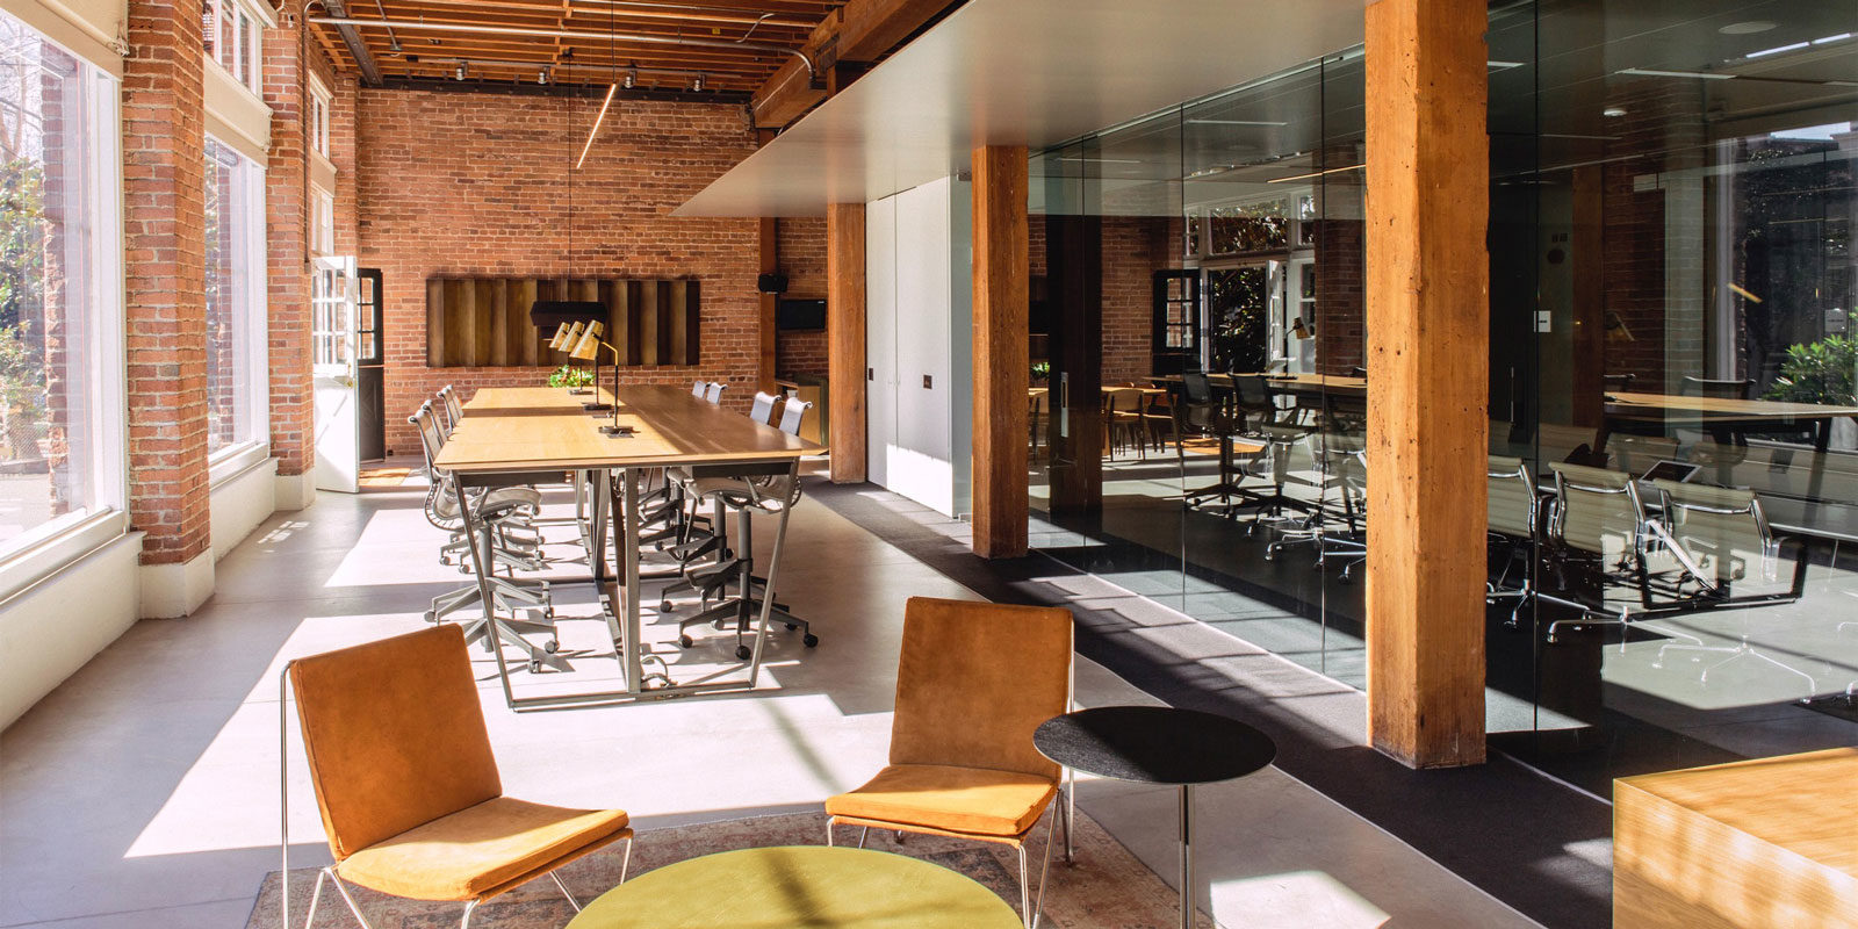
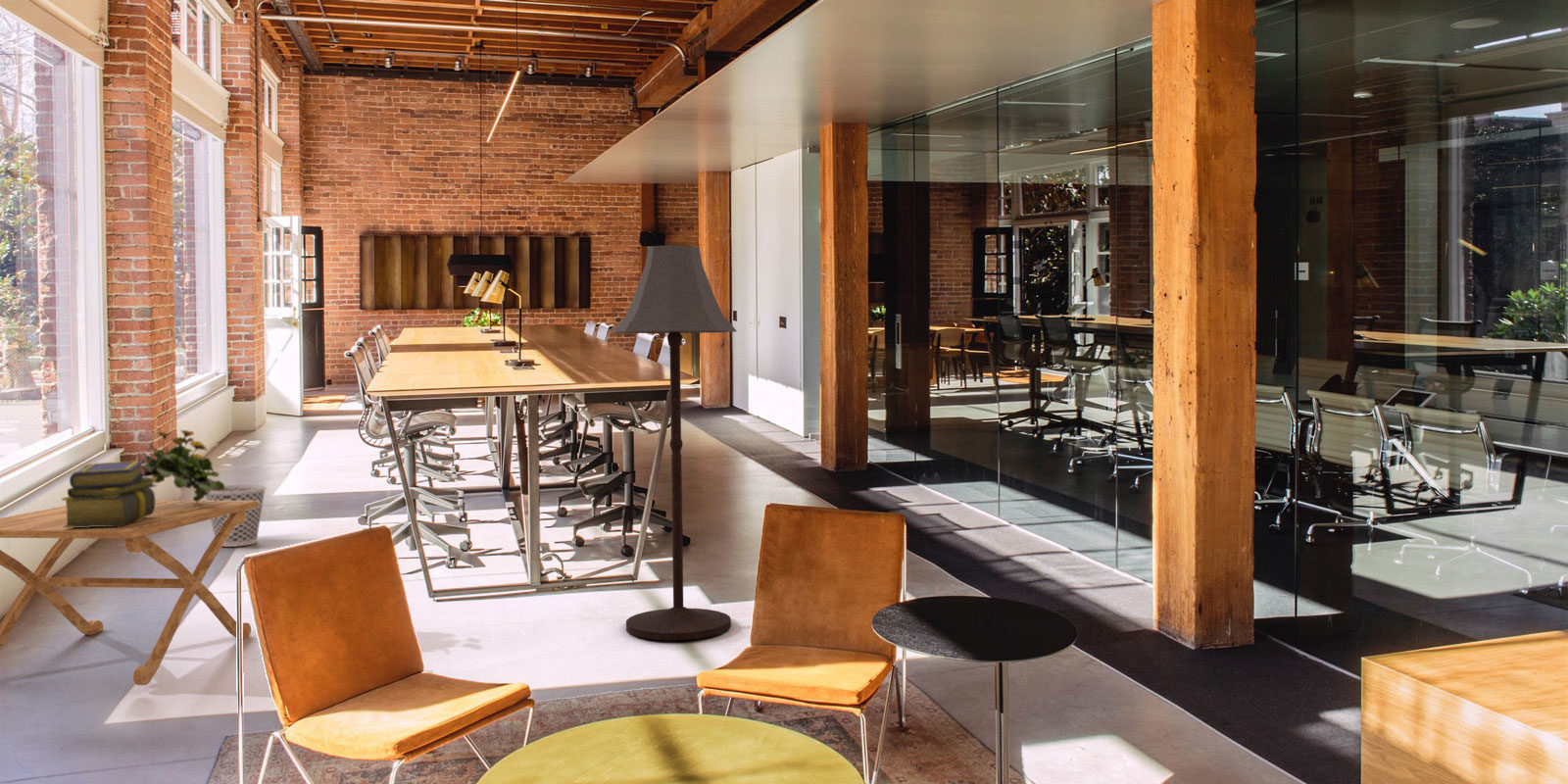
+ side table [0,499,260,686]
+ flowering plant [141,429,225,503]
+ stack of books [61,460,159,528]
+ wastebasket [205,483,268,548]
+ floor lamp [612,244,738,641]
